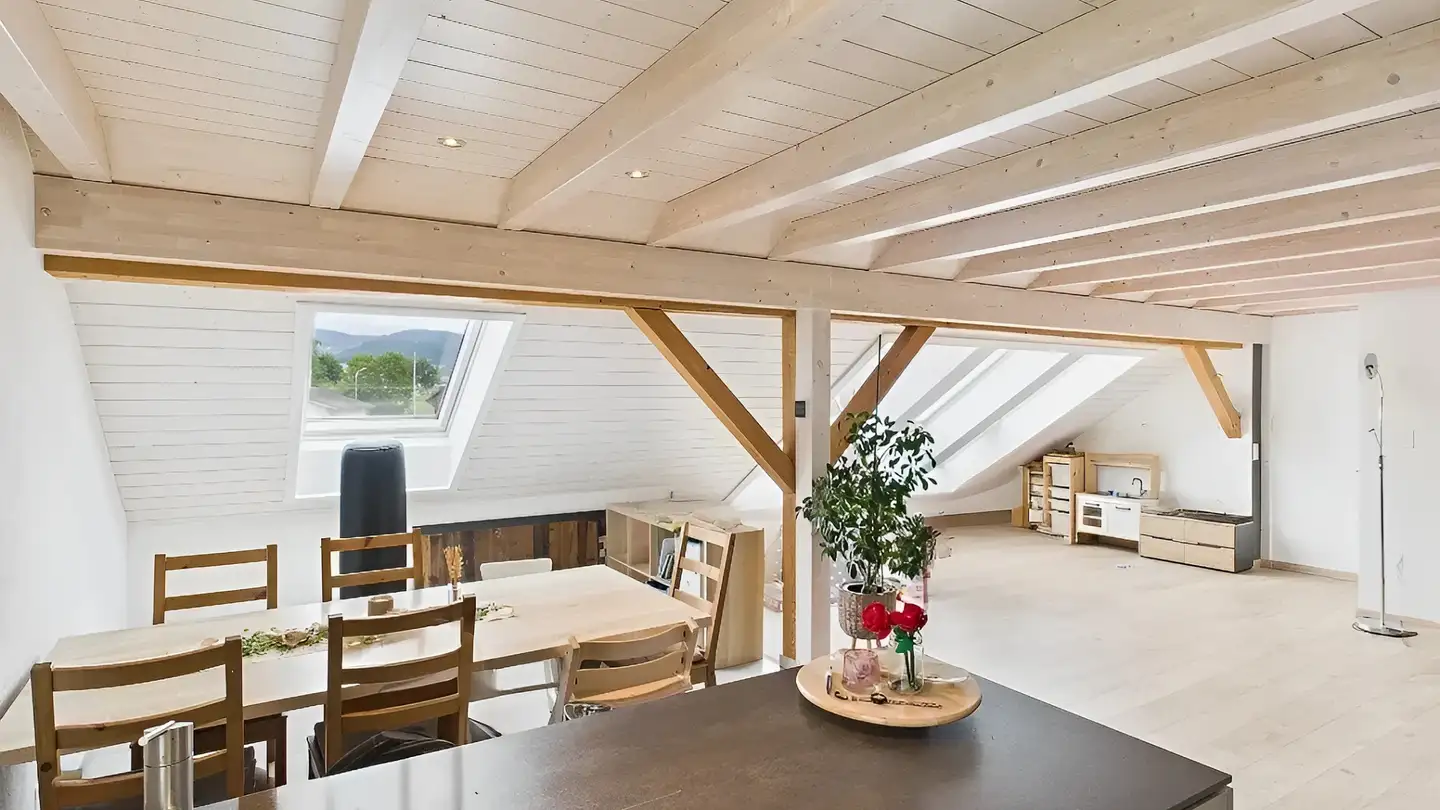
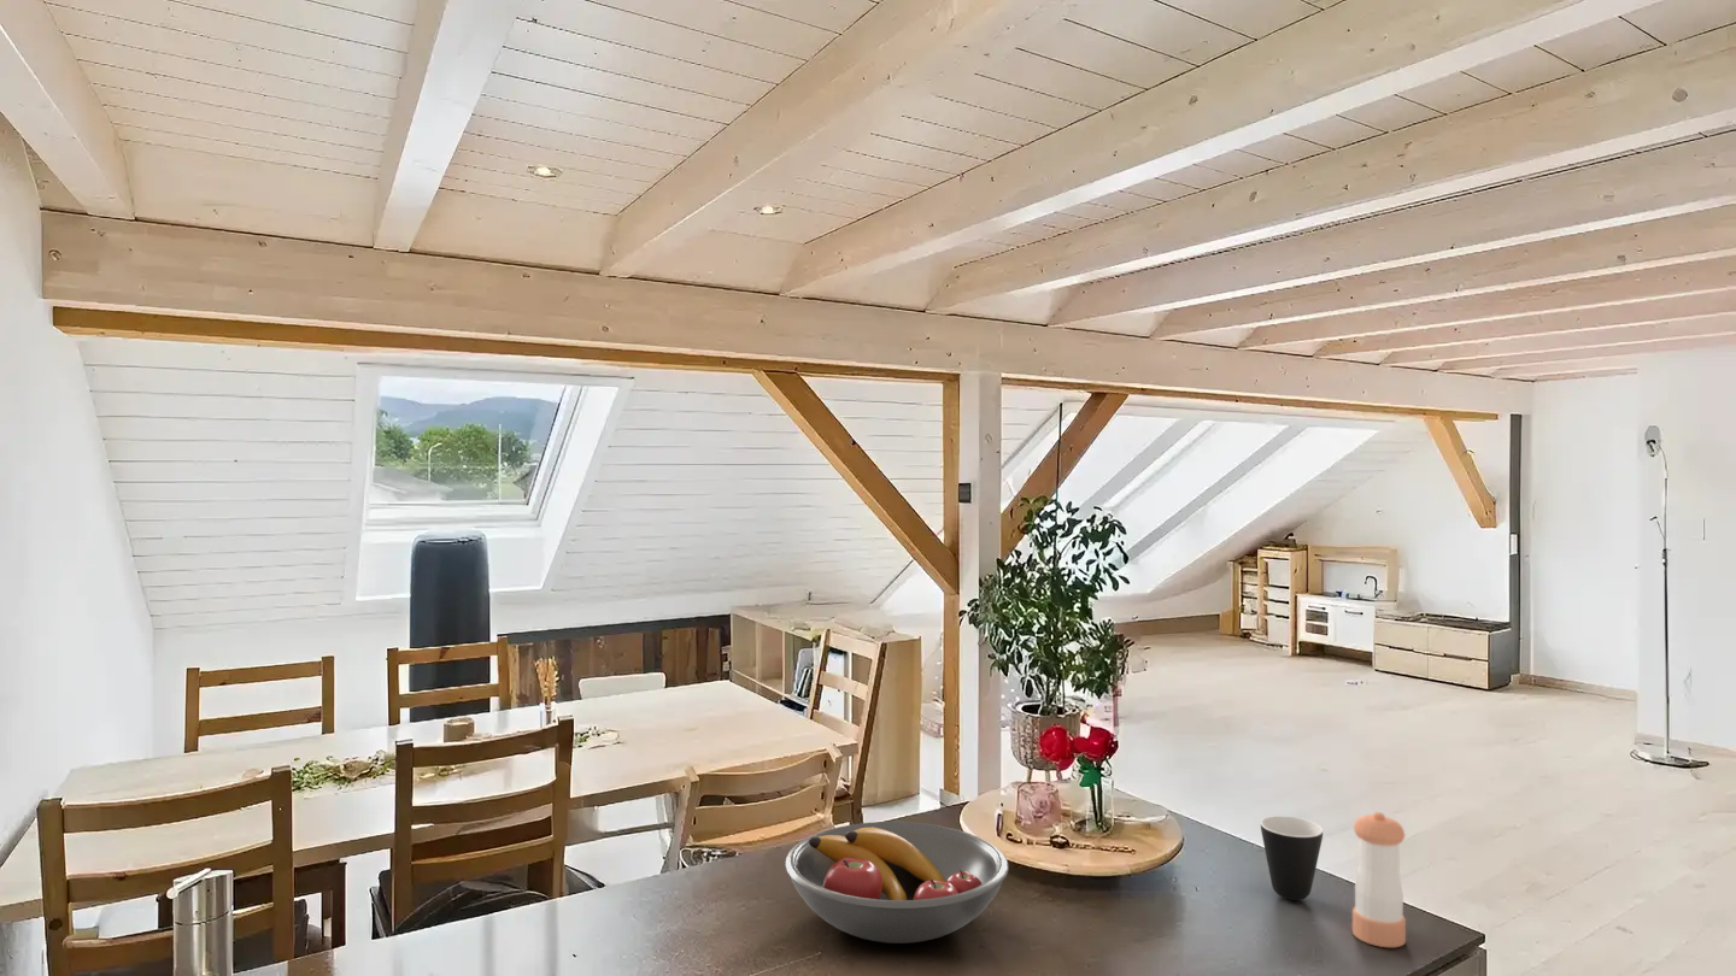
+ pepper shaker [1351,811,1407,948]
+ mug [1260,815,1324,901]
+ fruit bowl [784,821,1010,945]
